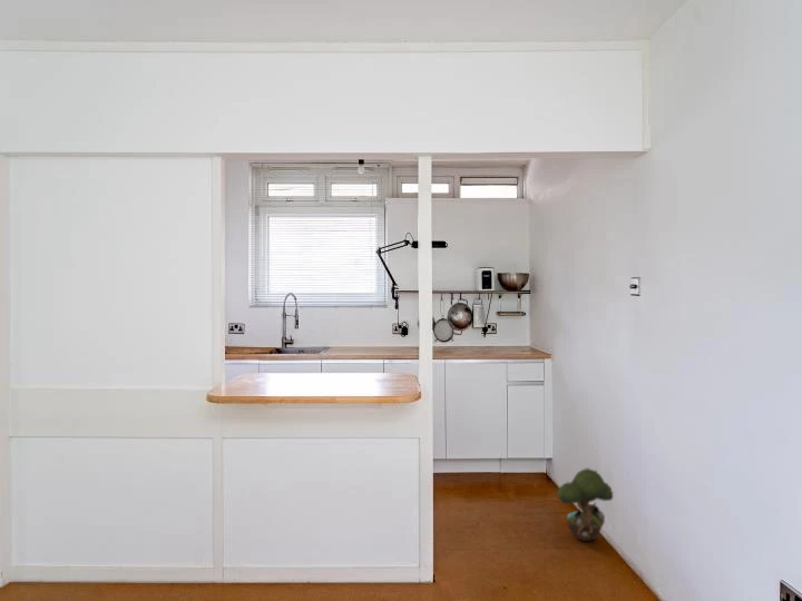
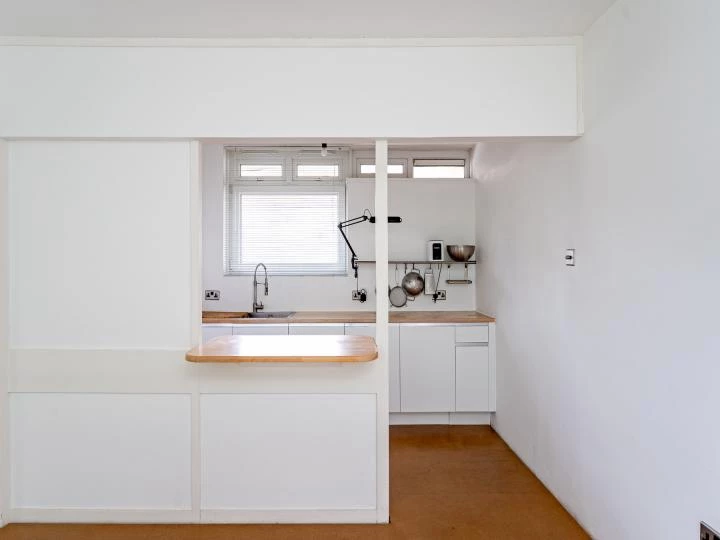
- decorative tree [556,466,614,542]
